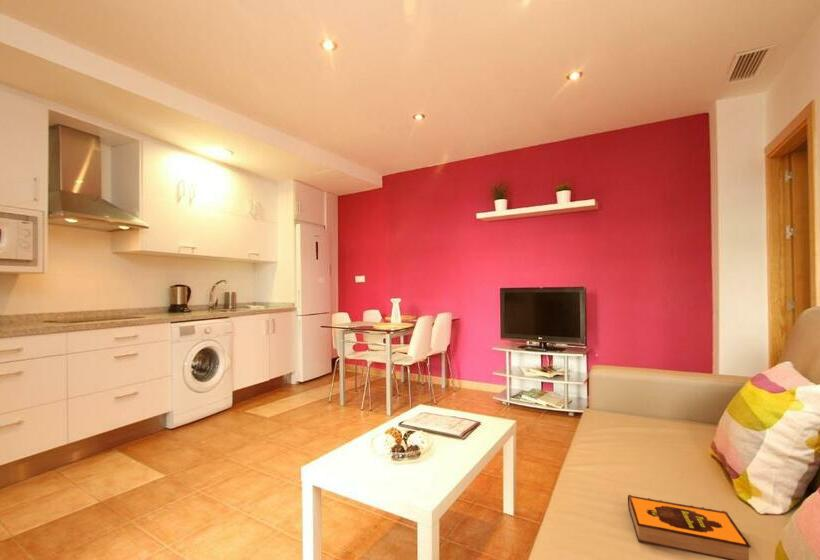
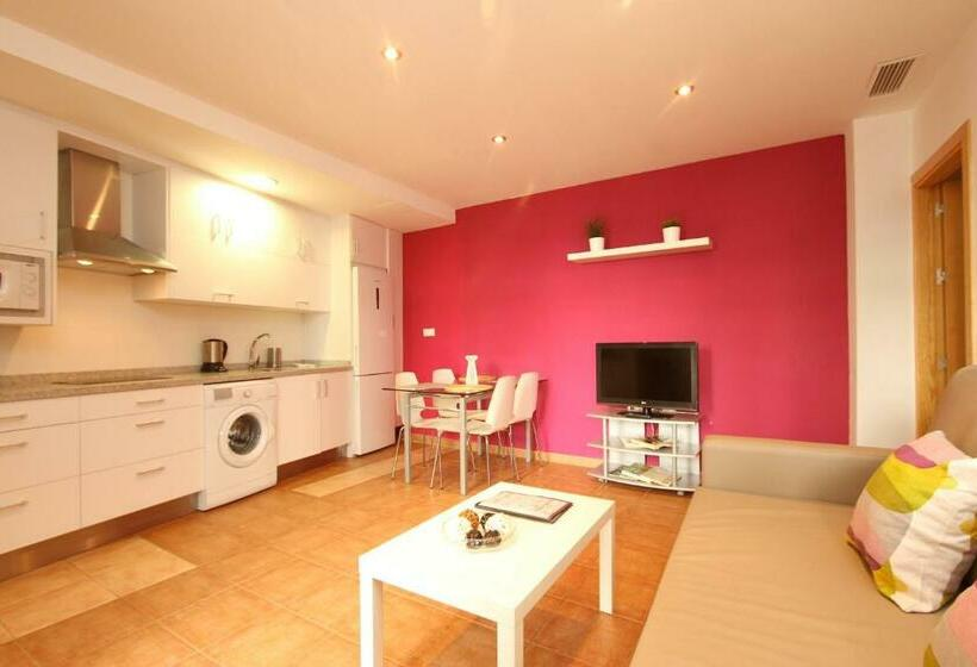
- hardback book [627,494,752,560]
